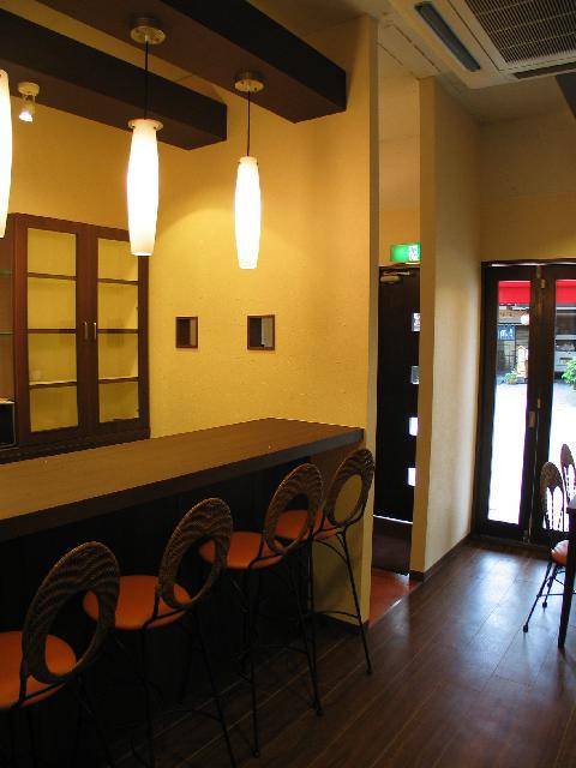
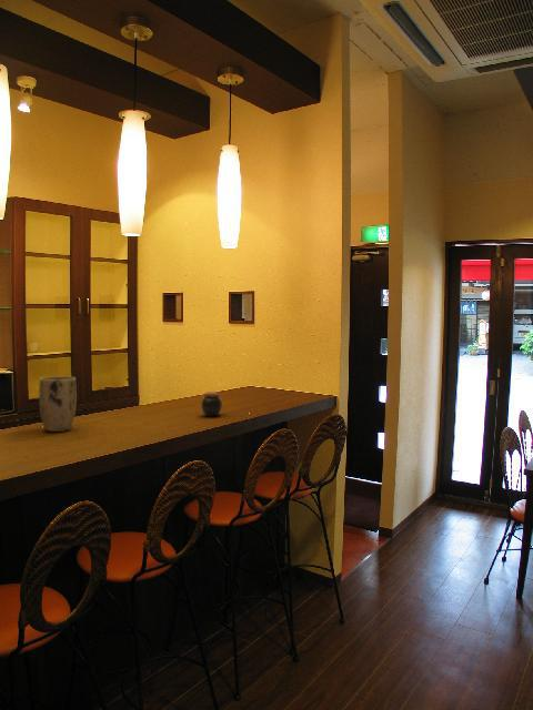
+ plant pot [38,375,78,433]
+ jar [200,390,223,417]
